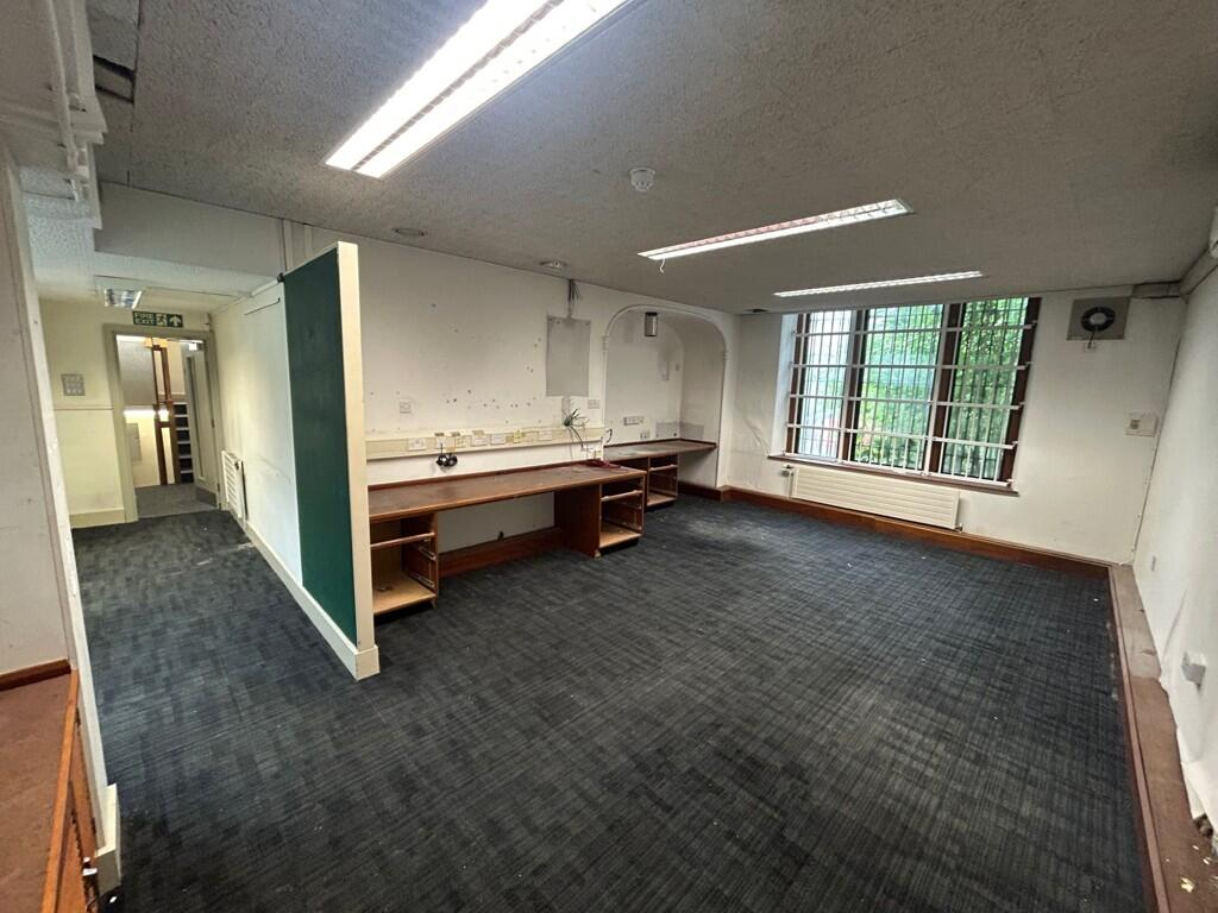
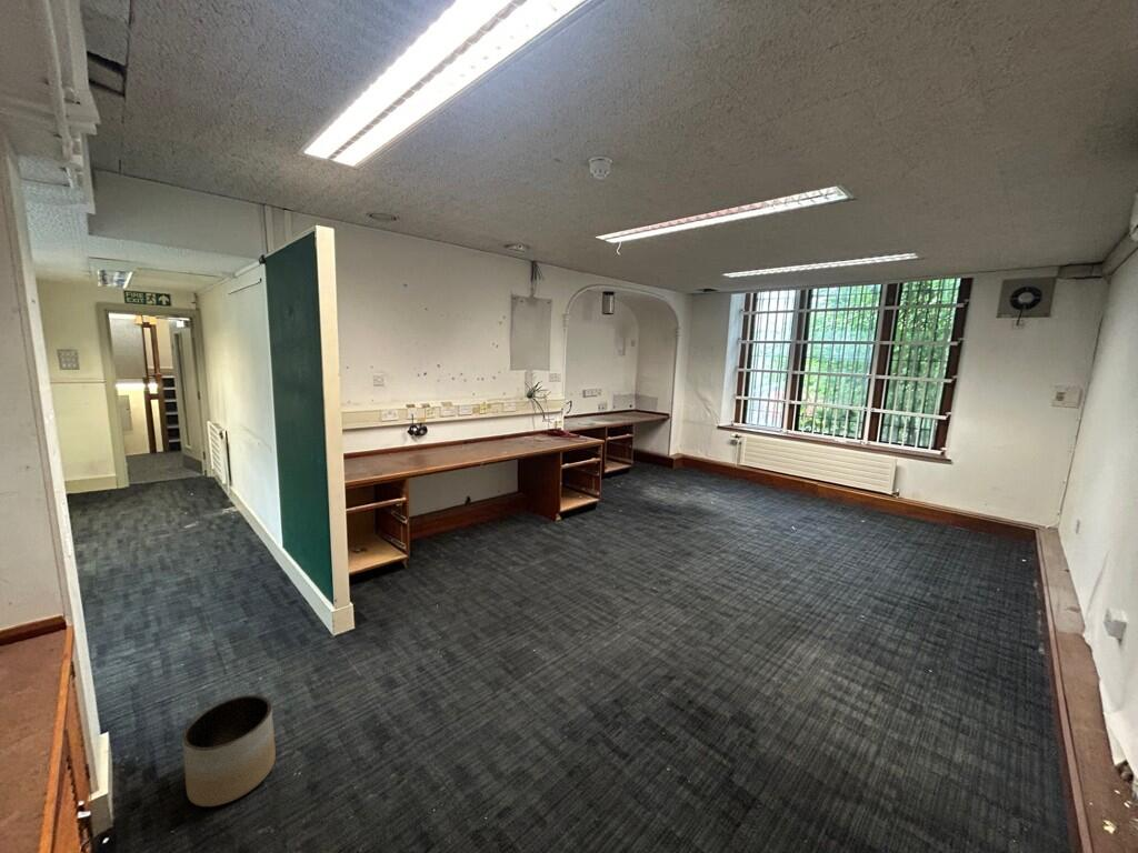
+ planter [181,694,277,807]
